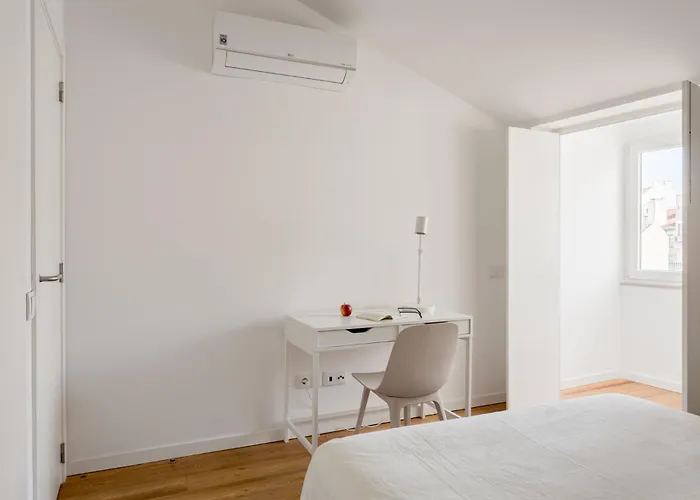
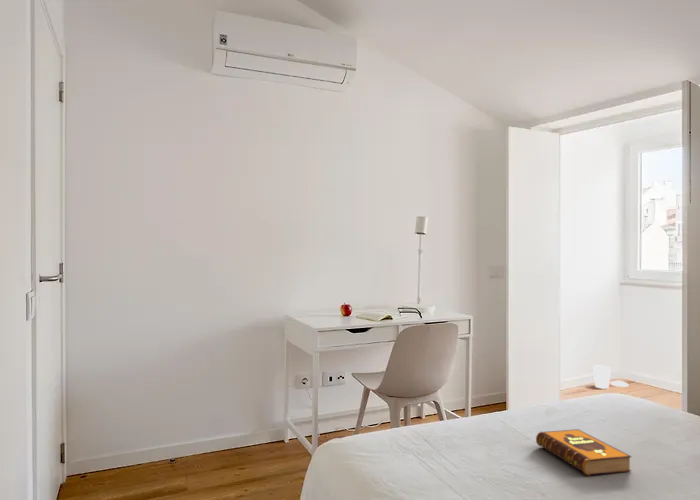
+ hardback book [535,428,633,477]
+ garbage [592,365,629,390]
